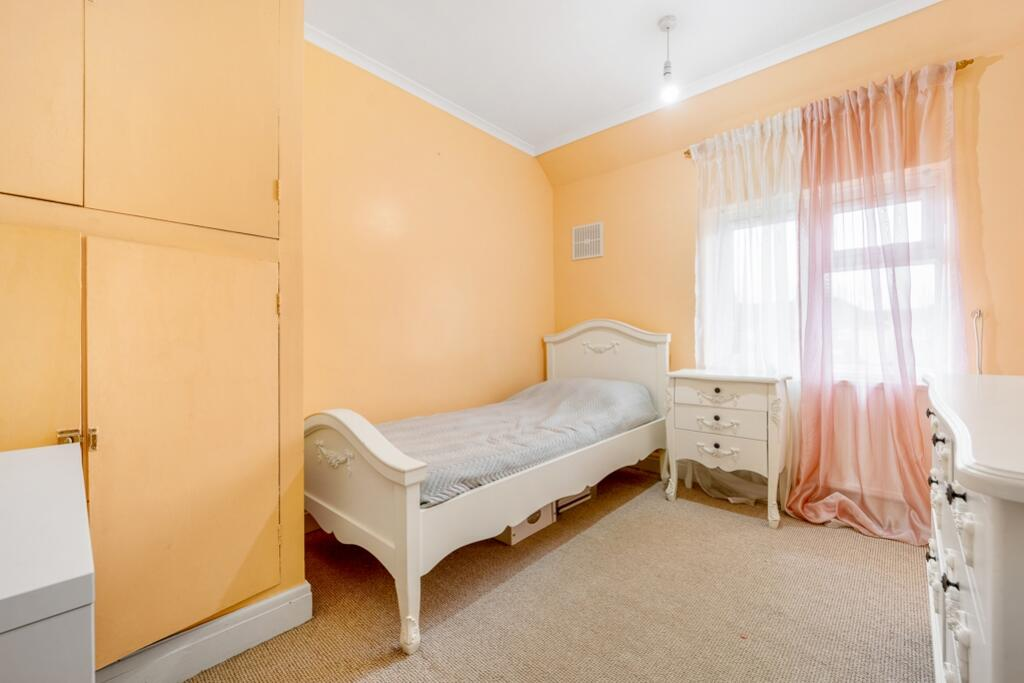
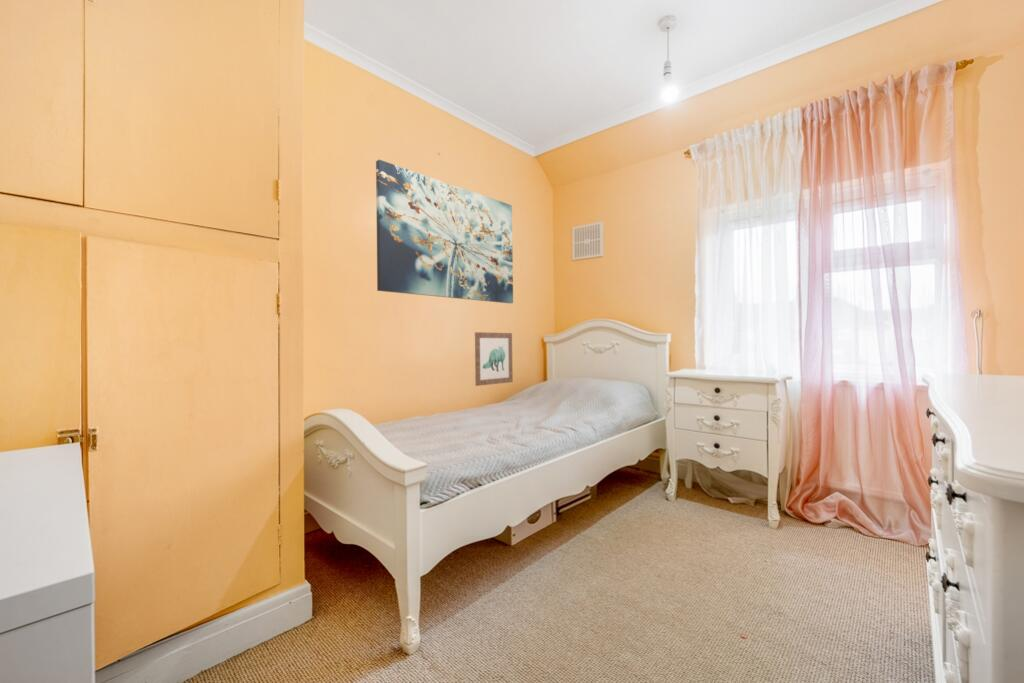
+ wall art [474,331,514,387]
+ wall art [375,159,514,304]
